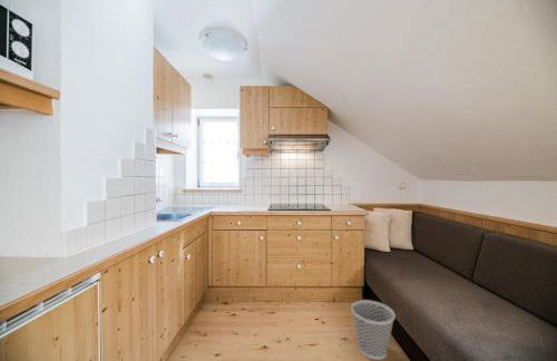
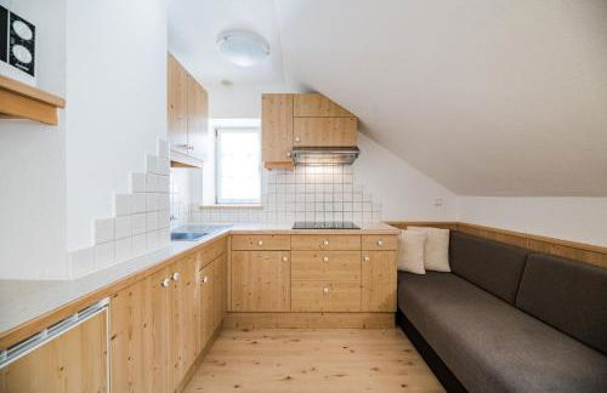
- wastebasket [351,299,397,361]
